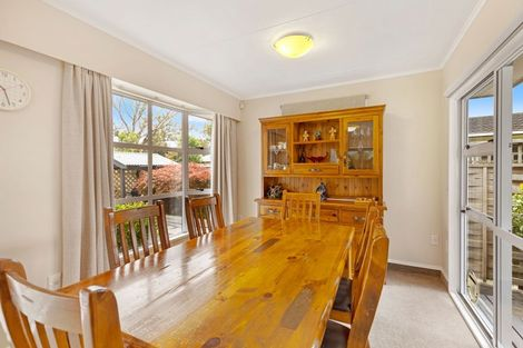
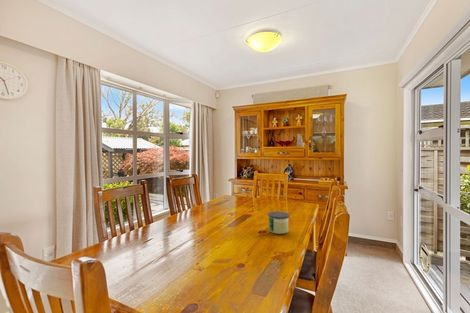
+ candle [267,210,290,235]
